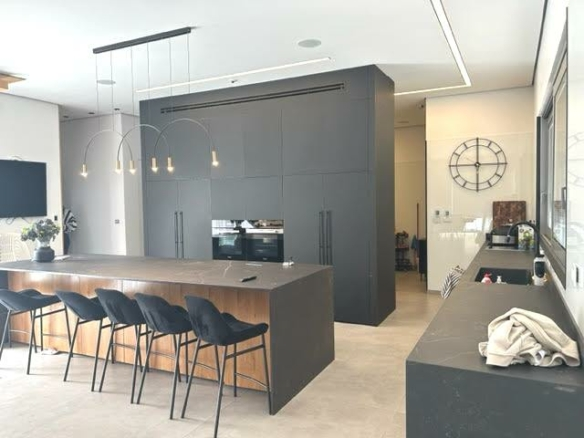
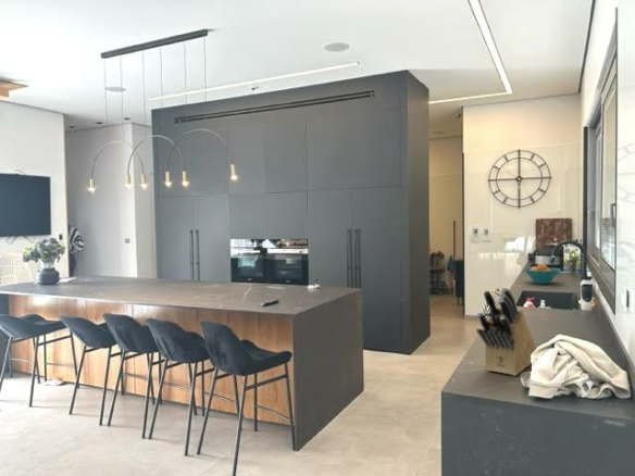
+ knife block [476,287,537,377]
+ fruit bowl [523,262,562,285]
